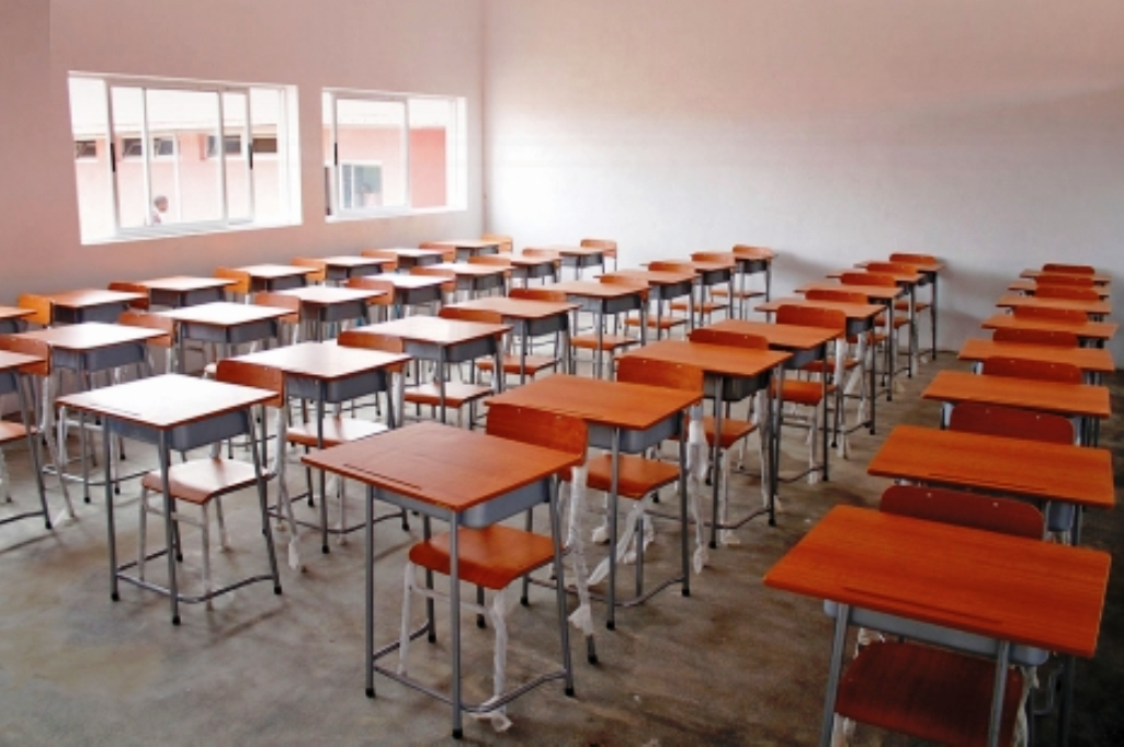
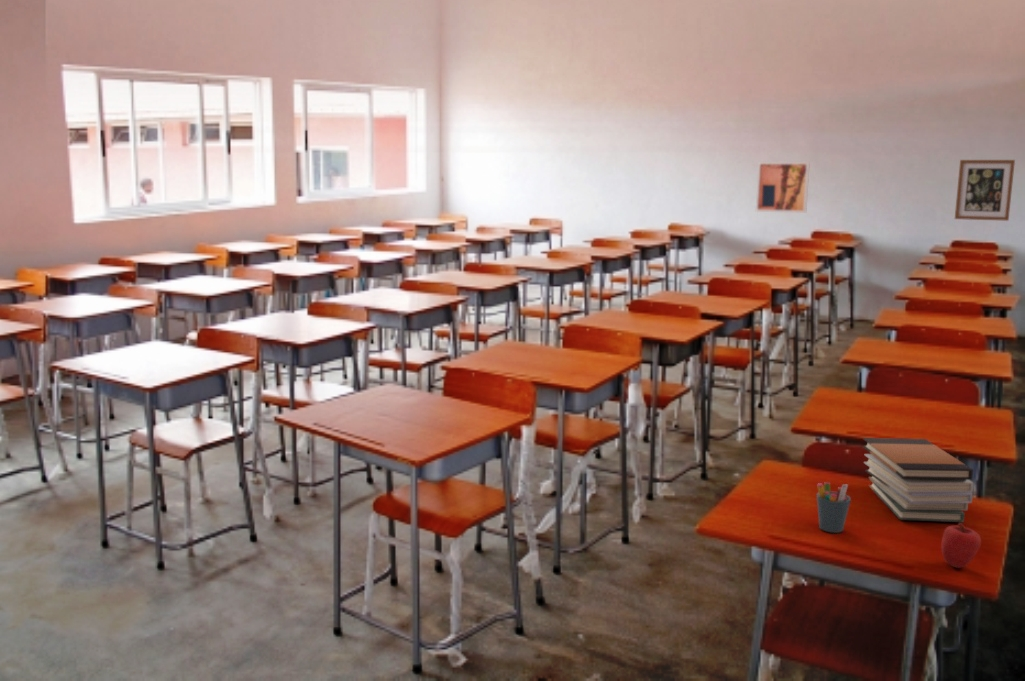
+ wall art [755,161,811,214]
+ wall art [954,159,1016,222]
+ pen holder [816,481,852,534]
+ apple [940,522,982,569]
+ book stack [862,437,974,523]
